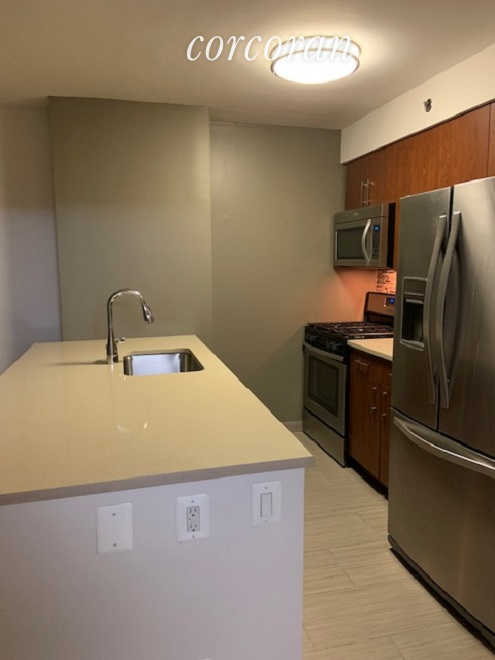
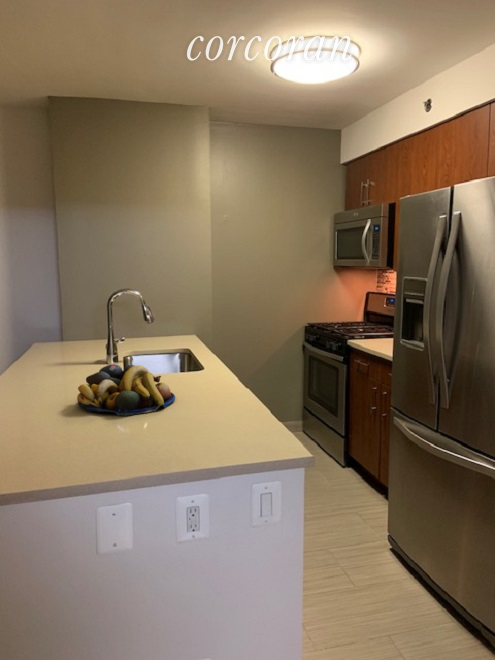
+ fruit bowl [76,363,176,417]
